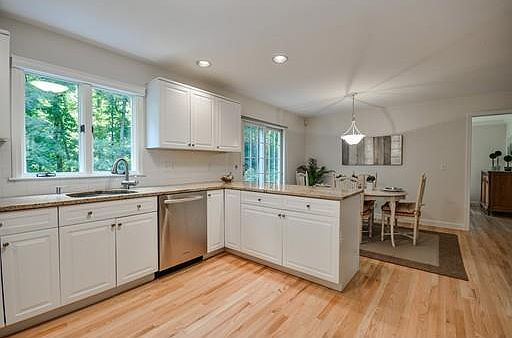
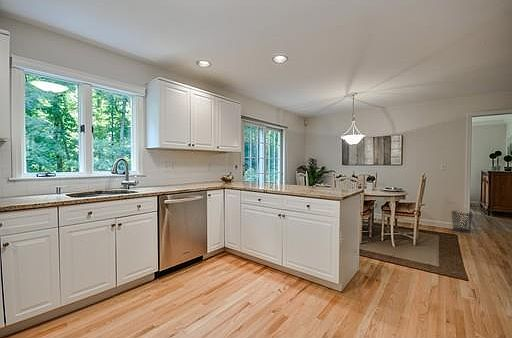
+ waste bin [450,210,474,233]
